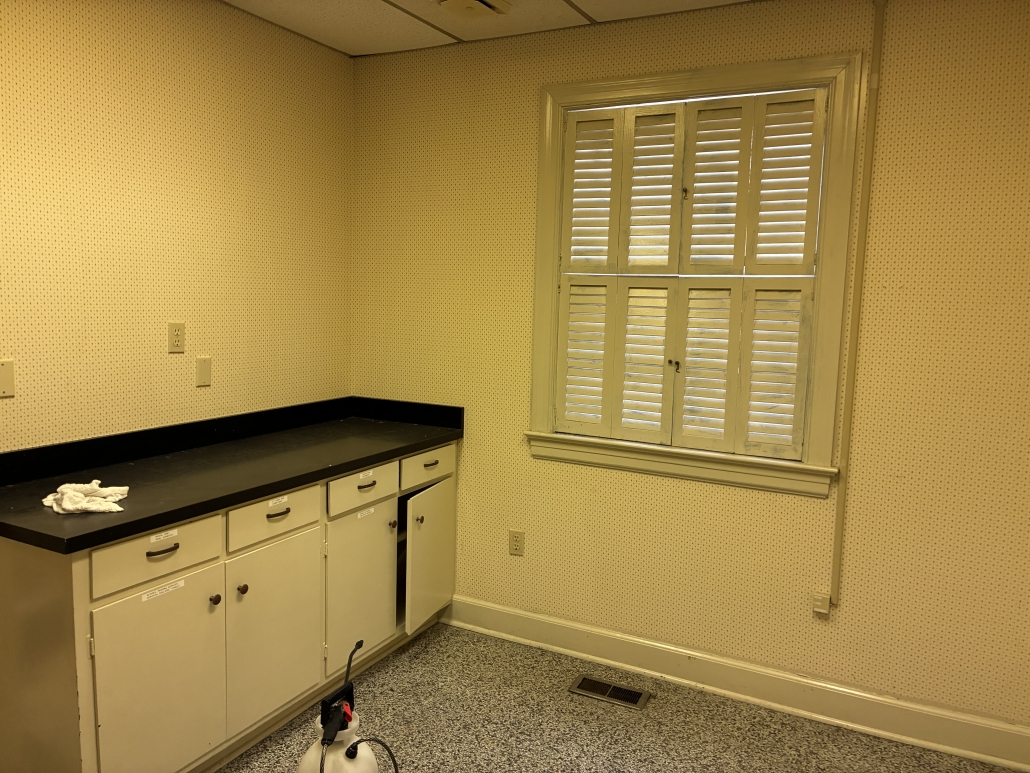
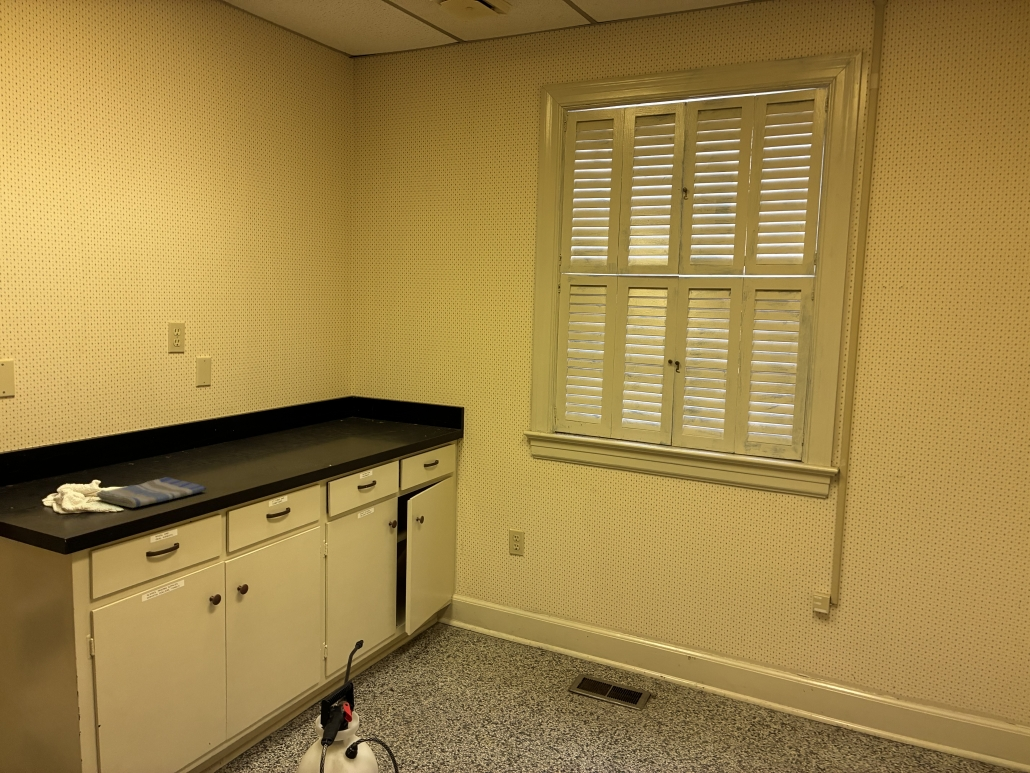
+ dish towel [95,476,207,509]
